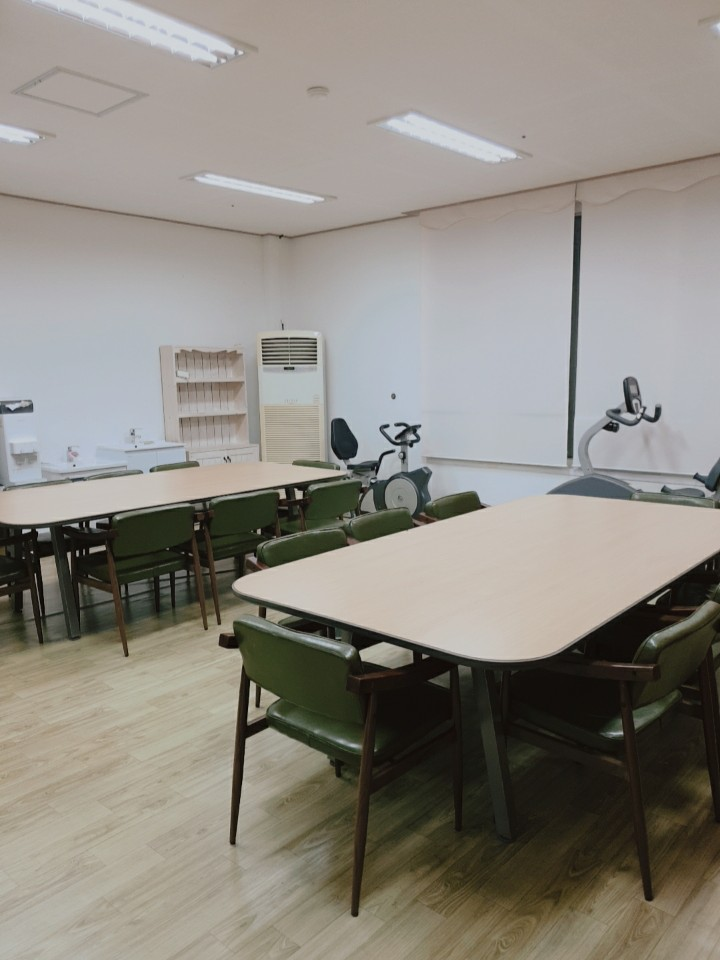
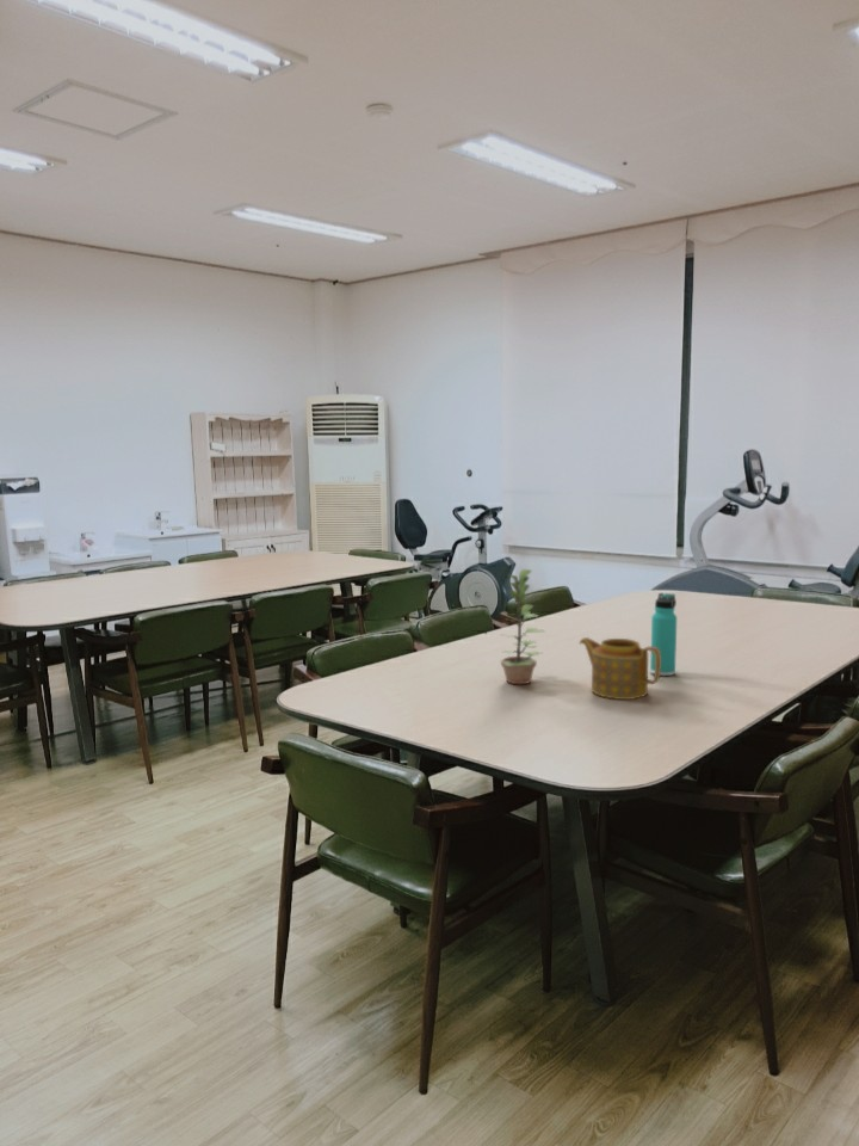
+ plant [500,568,546,685]
+ teapot [577,636,661,701]
+ thermos bottle [649,592,678,677]
